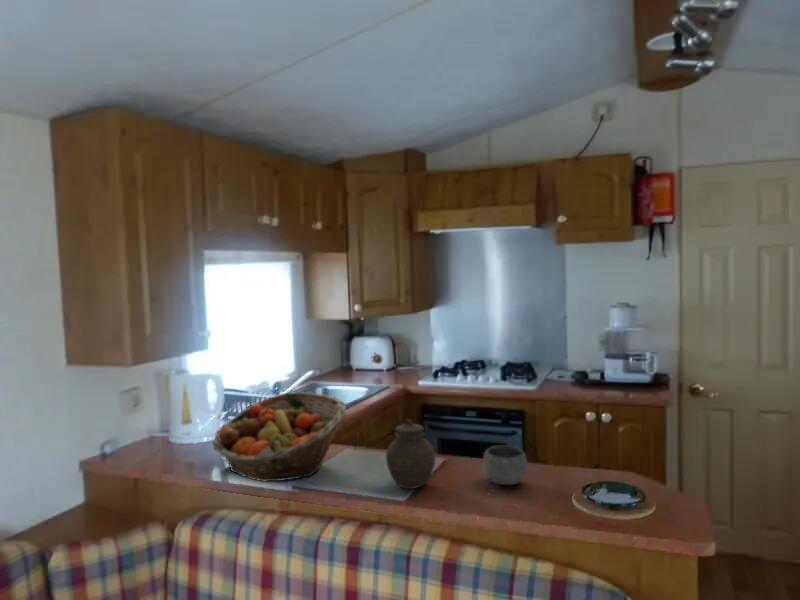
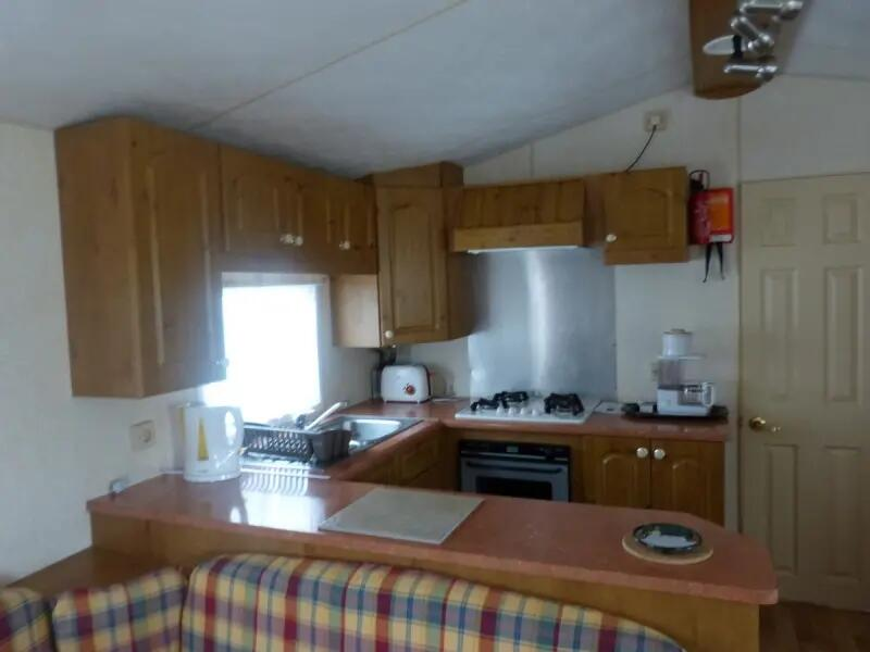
- bowl [482,444,529,486]
- fruit basket [211,391,347,483]
- jar [385,418,436,490]
